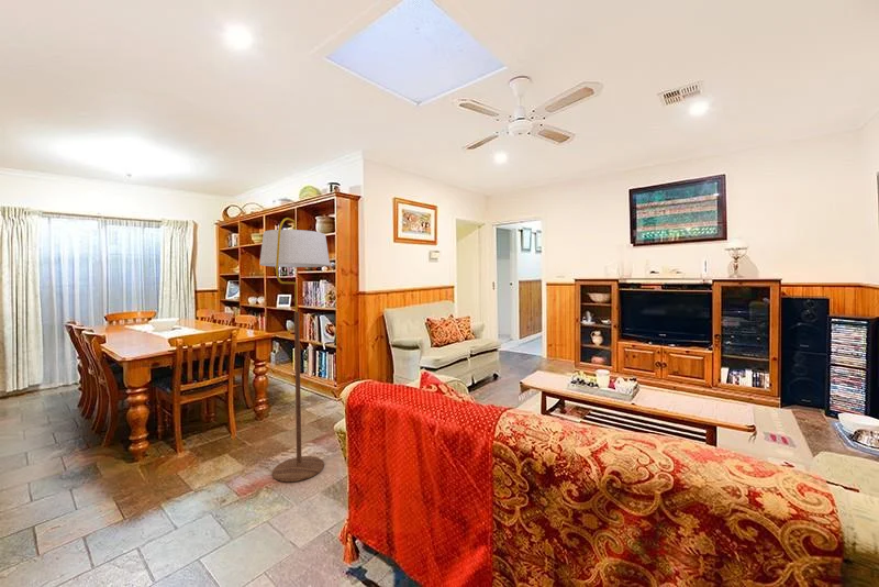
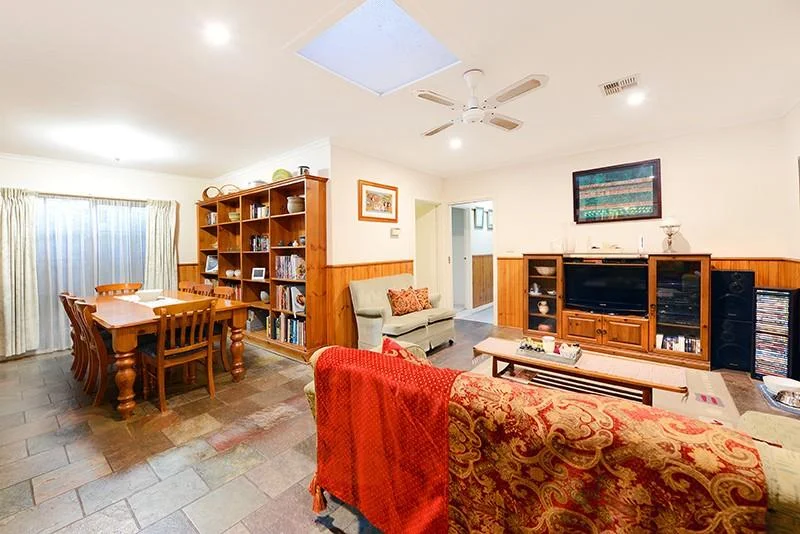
- floor lamp [258,217,331,483]
